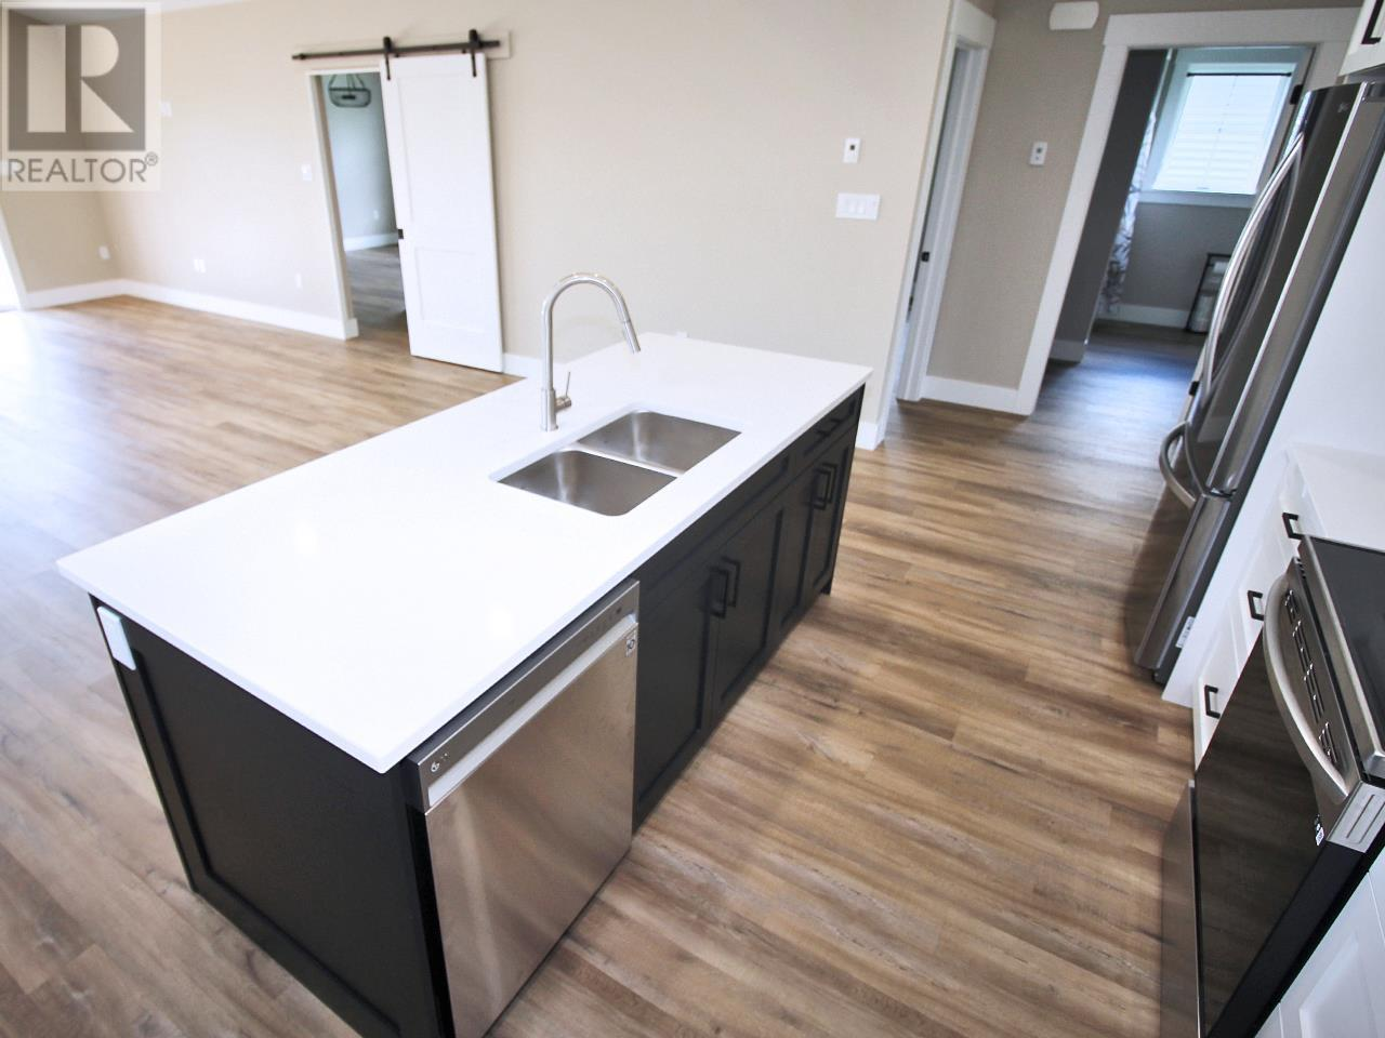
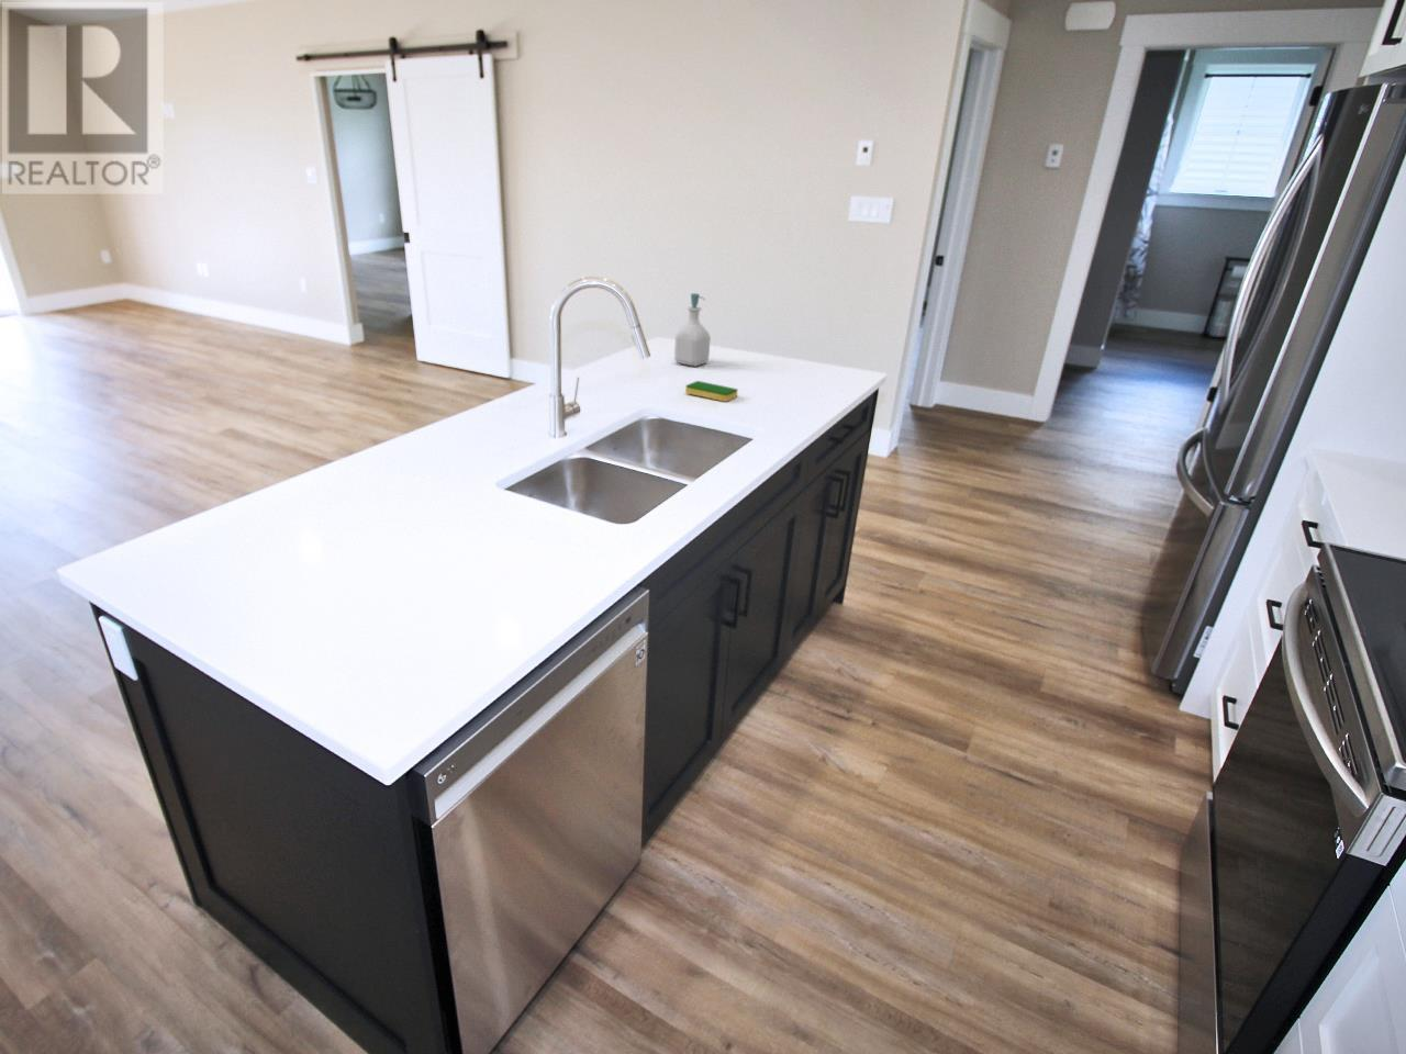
+ soap bottle [673,292,712,366]
+ dish sponge [684,380,740,403]
